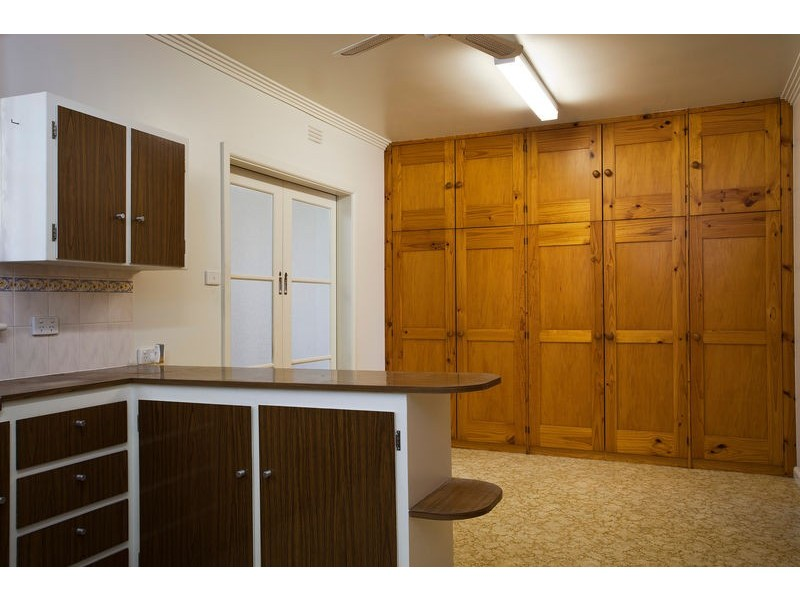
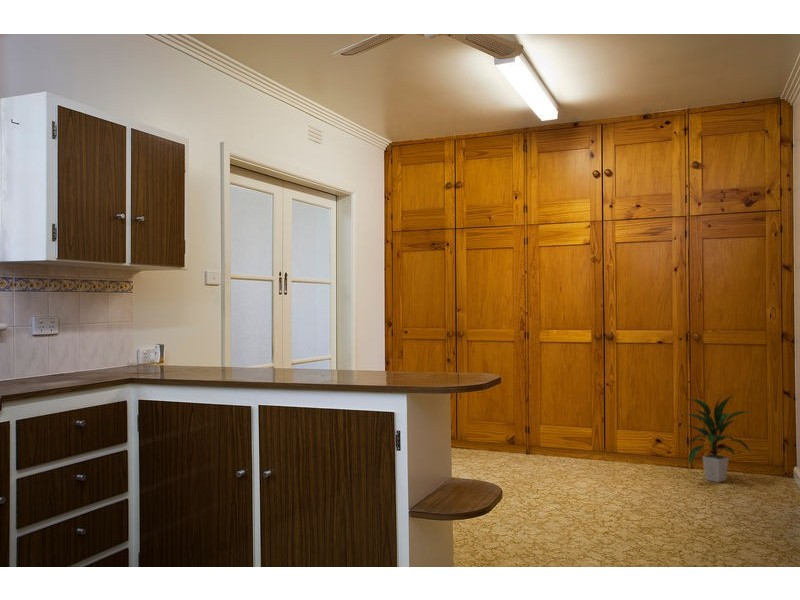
+ indoor plant [680,393,752,483]
